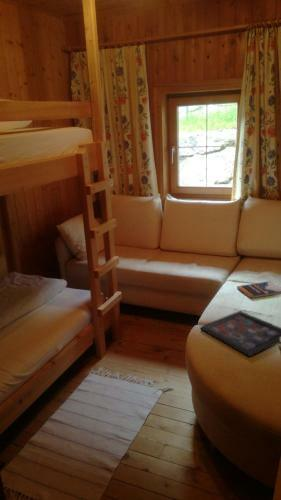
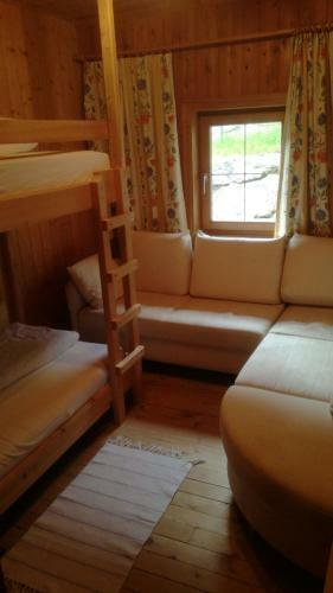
- book [236,280,281,299]
- decorative tray [199,310,281,358]
